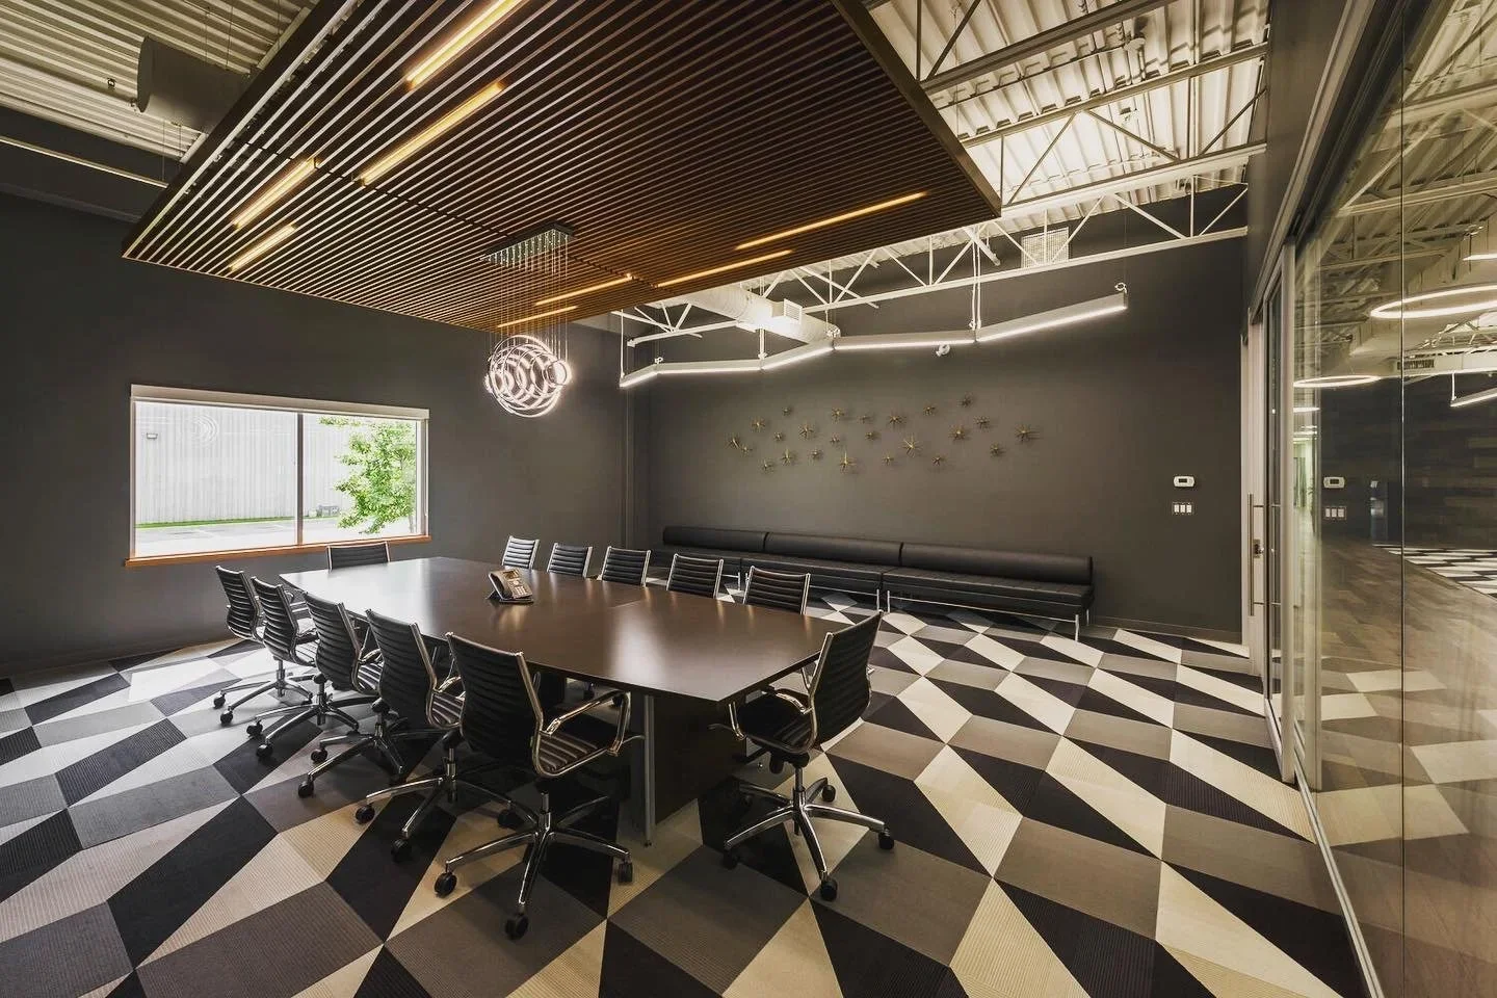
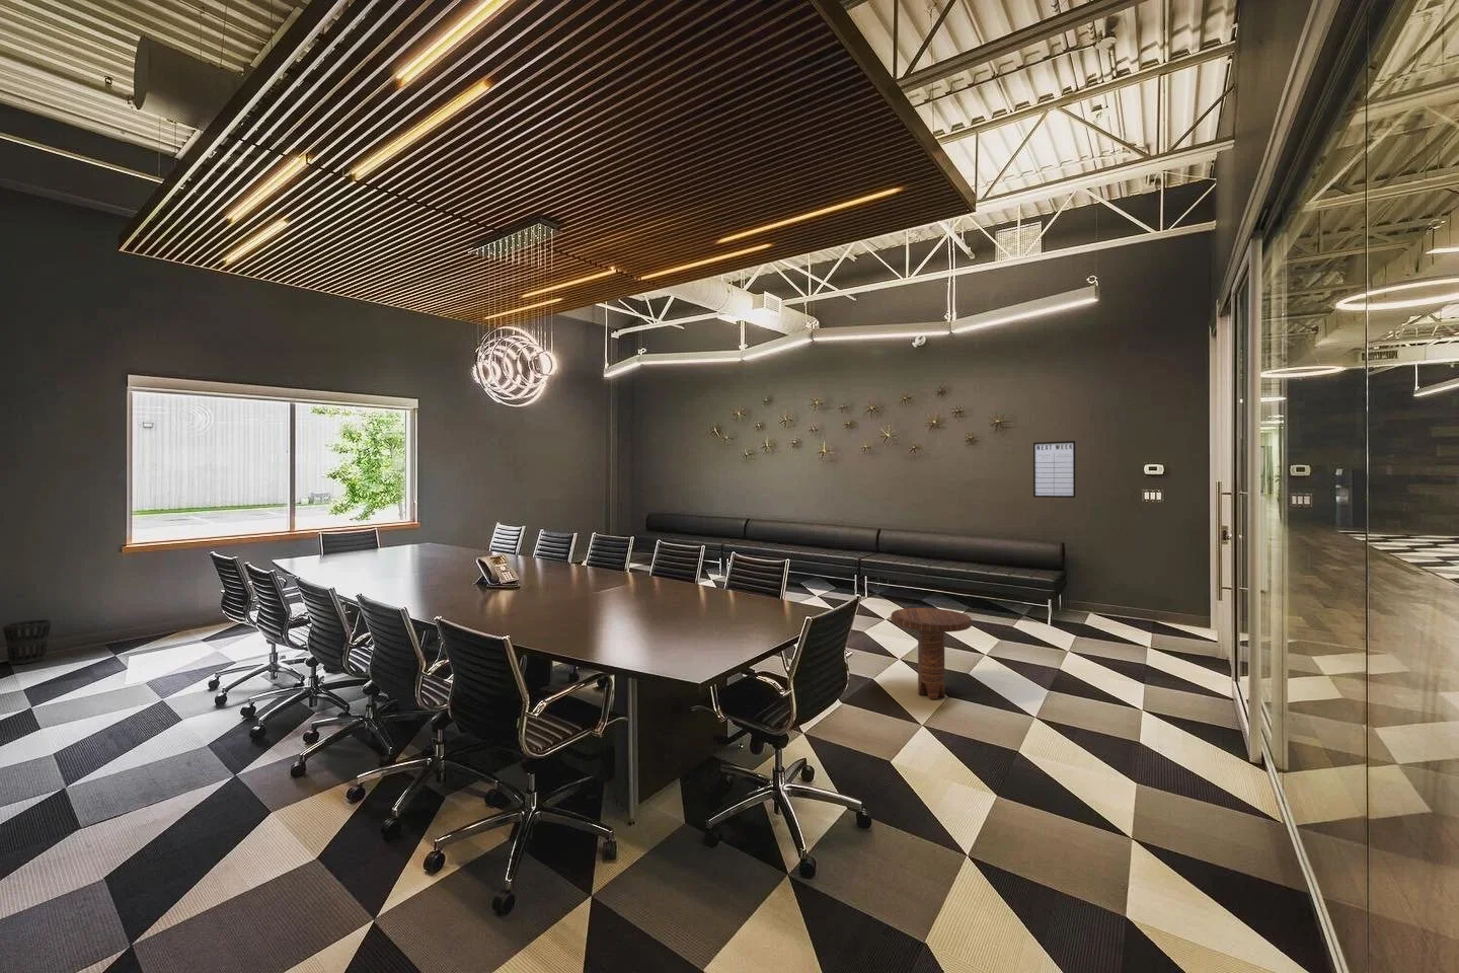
+ writing board [1032,440,1077,498]
+ wastebasket [2,618,53,666]
+ side table [890,607,973,700]
